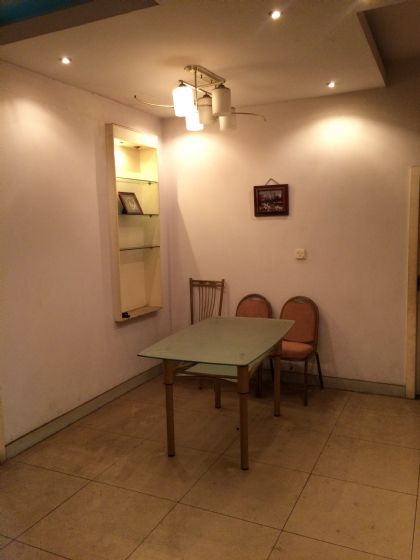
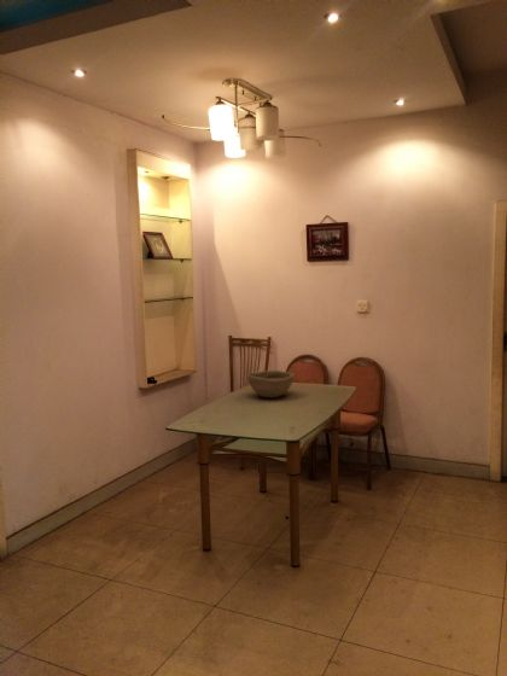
+ bowl [245,369,296,400]
